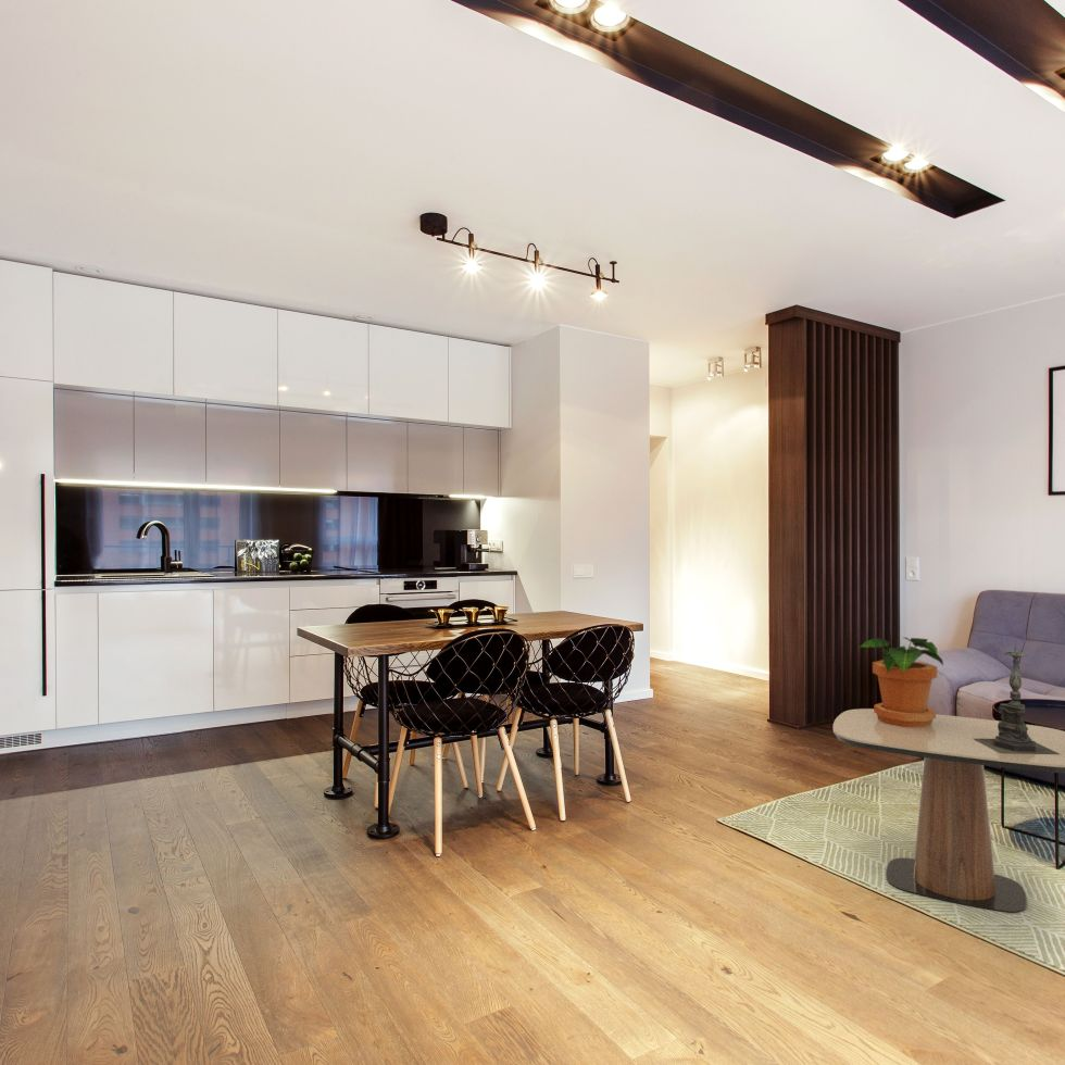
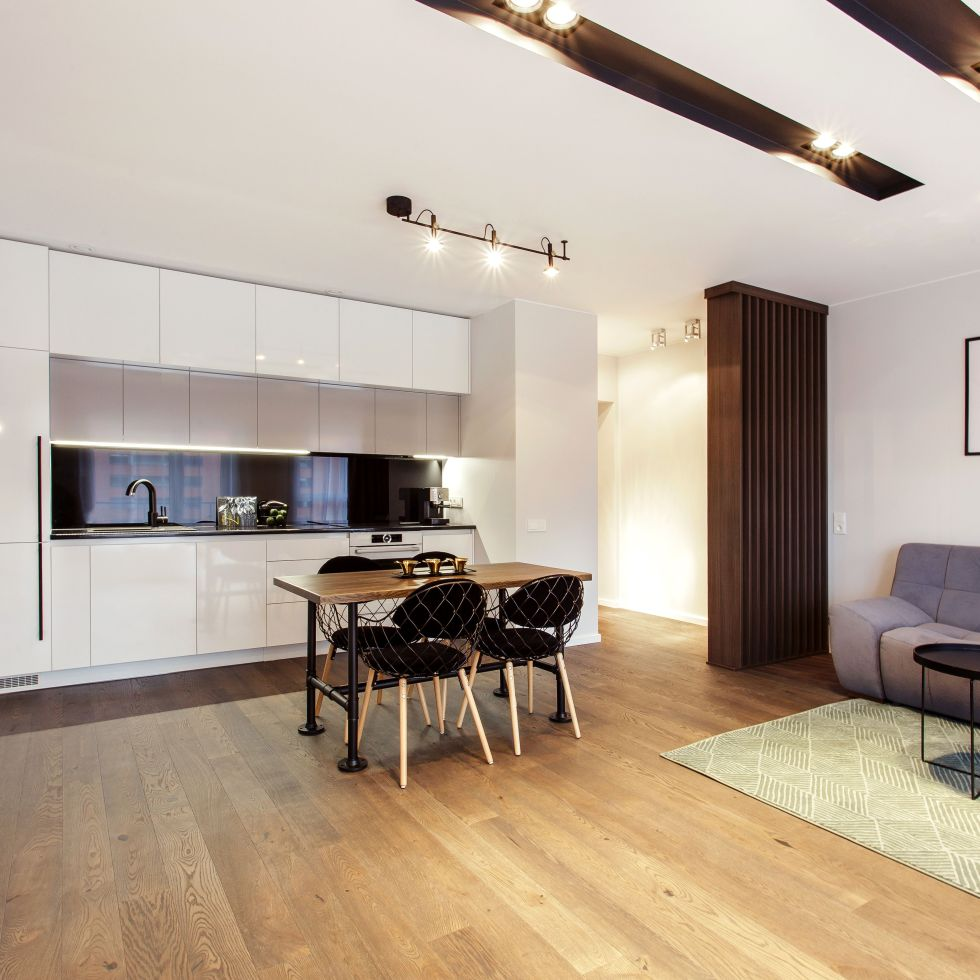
- side table [832,707,1065,913]
- potted plant [857,637,944,727]
- candle holder [975,636,1060,754]
